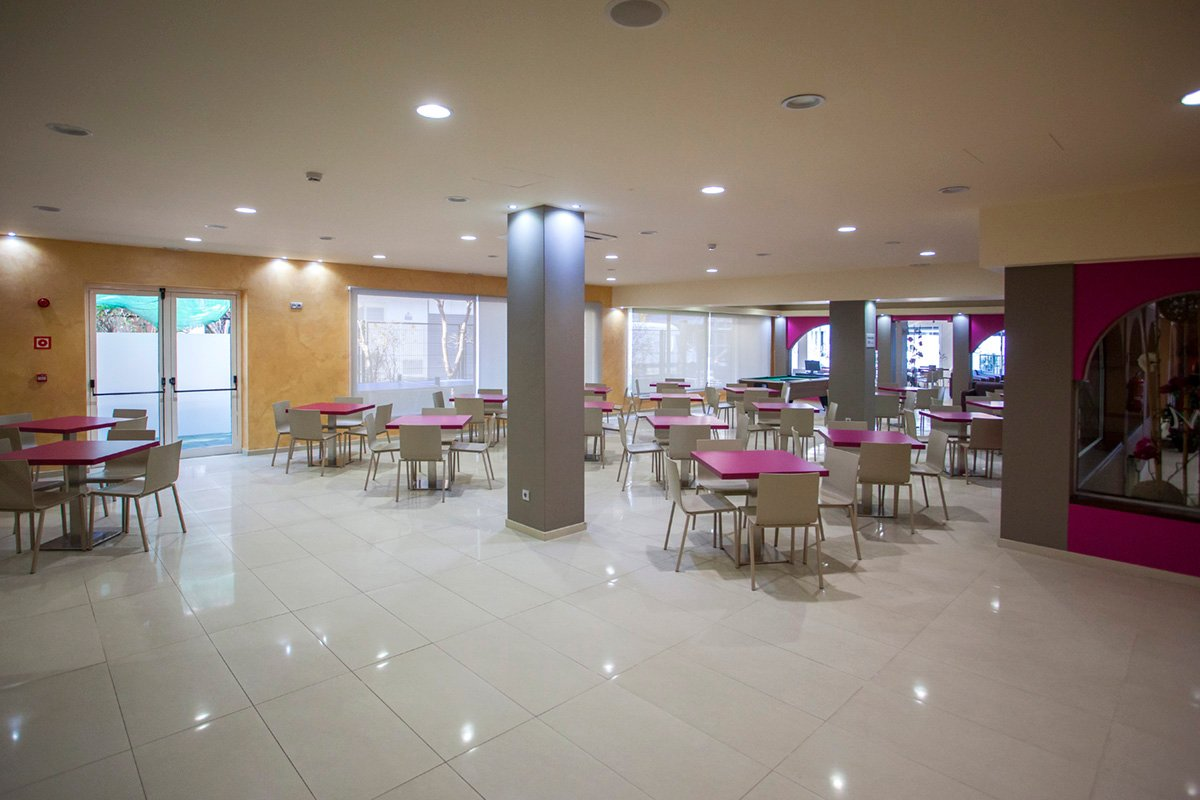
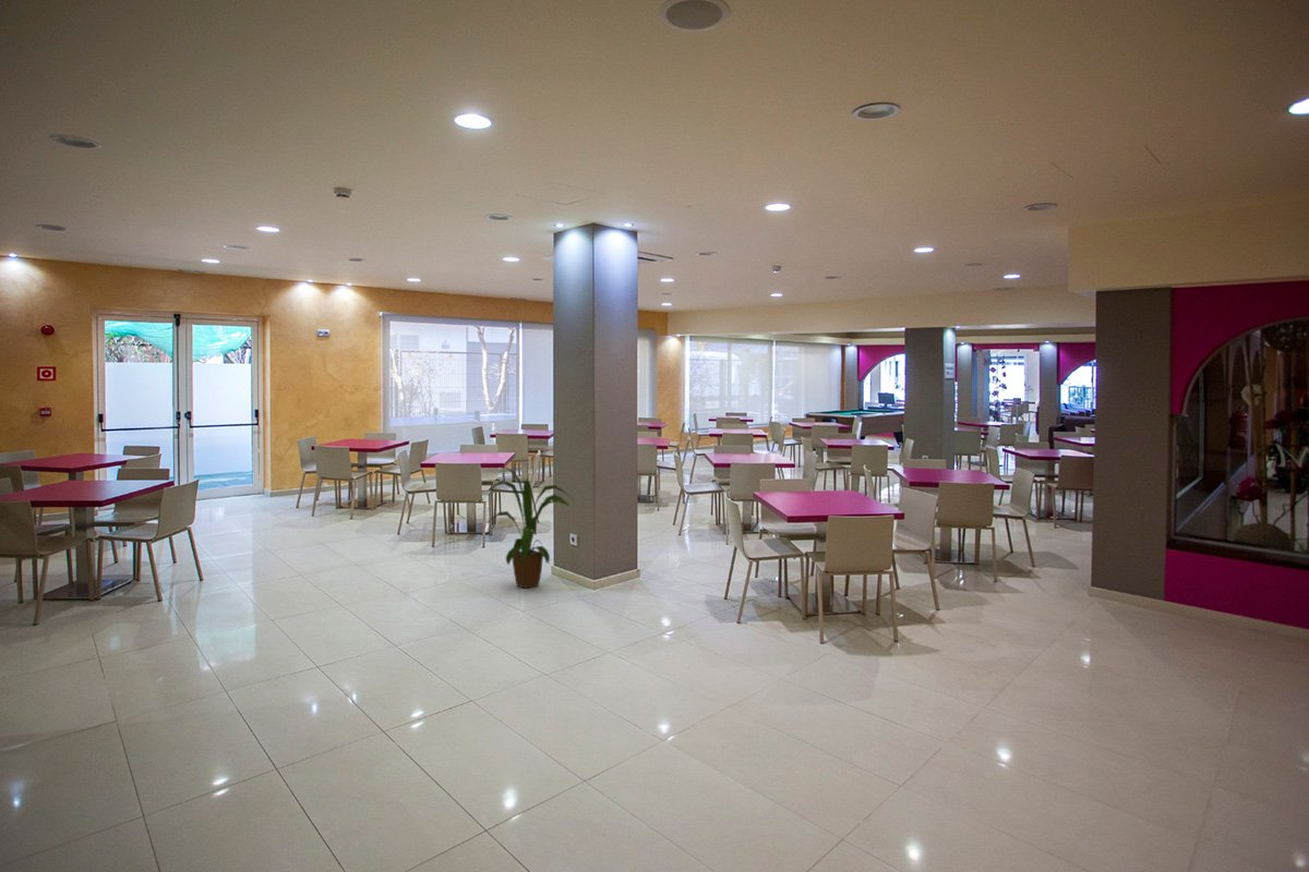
+ house plant [481,464,574,590]
